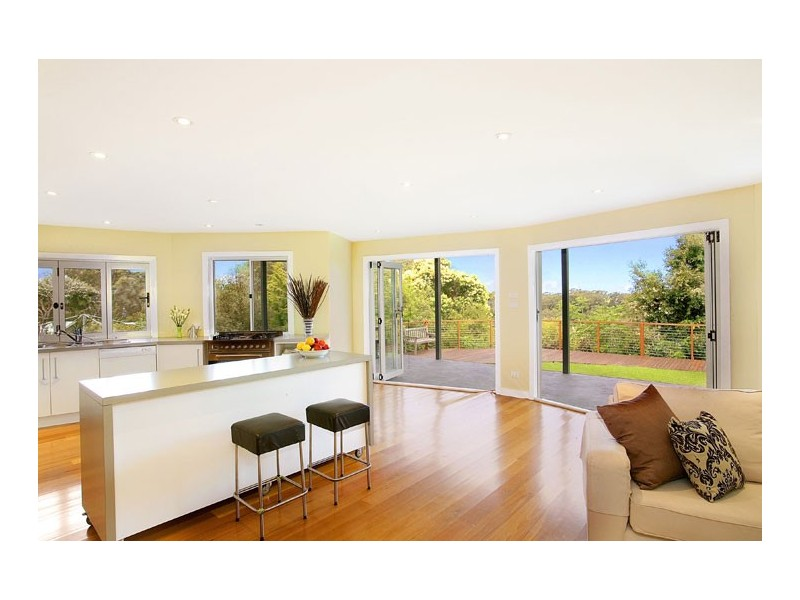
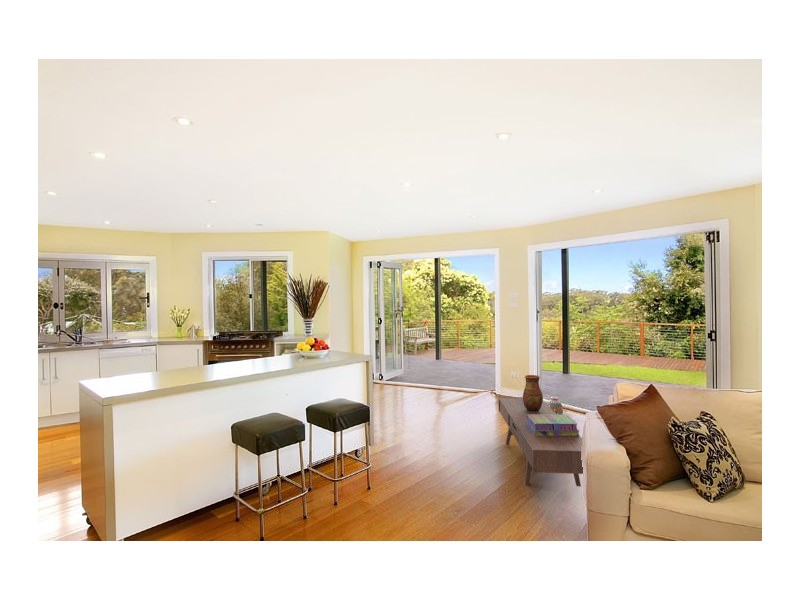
+ vase [546,396,564,415]
+ vase [522,374,544,411]
+ stack of books [525,414,580,436]
+ coffee table [498,396,584,487]
